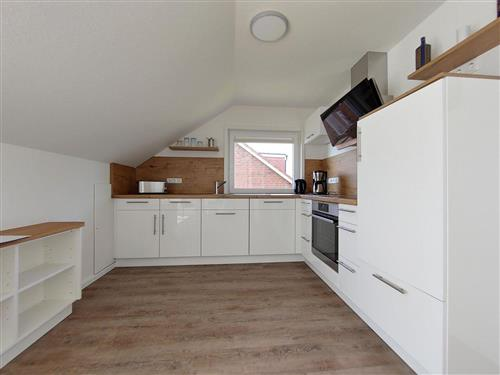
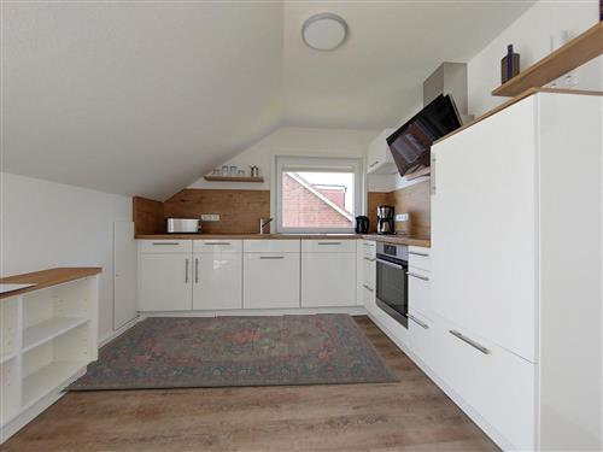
+ rug [62,312,402,392]
